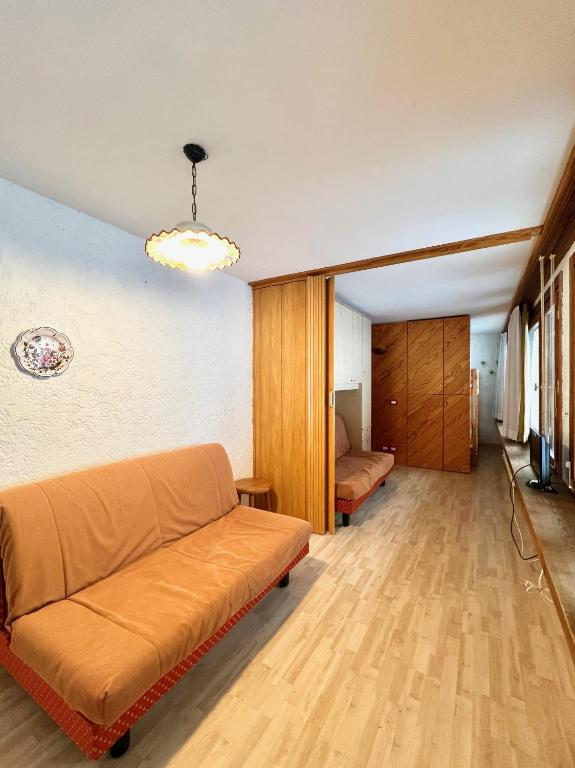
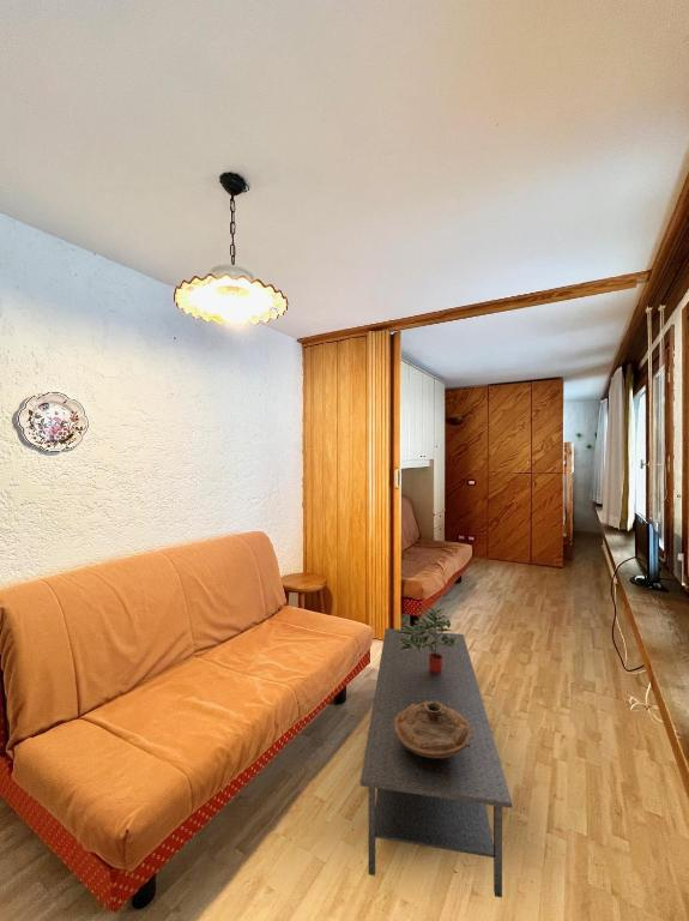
+ decorative bowl [394,700,471,758]
+ coffee table [359,627,513,898]
+ potted plant [398,606,457,673]
